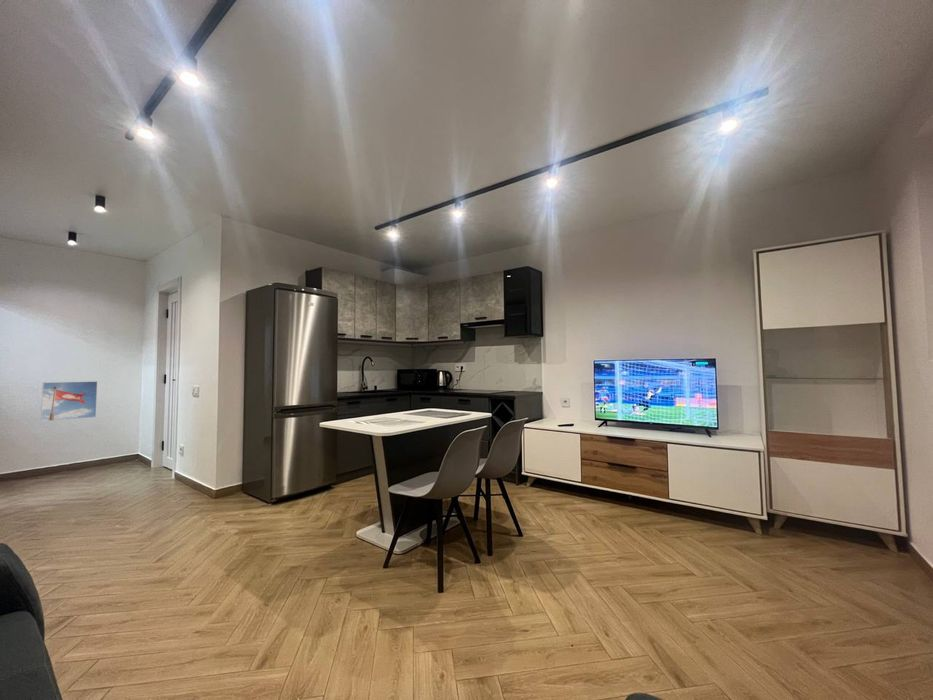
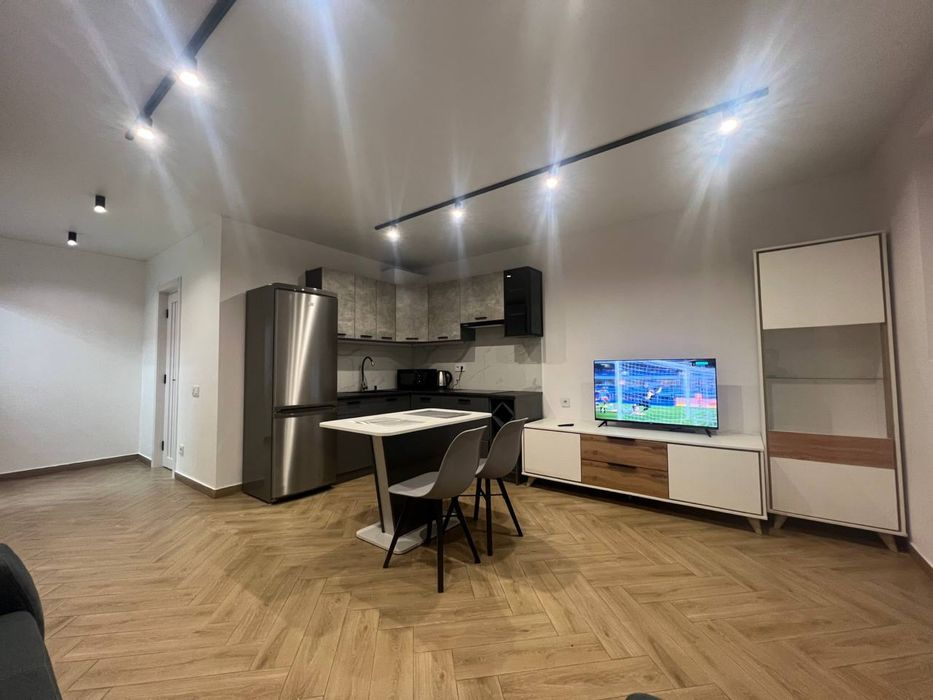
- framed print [40,380,98,423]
